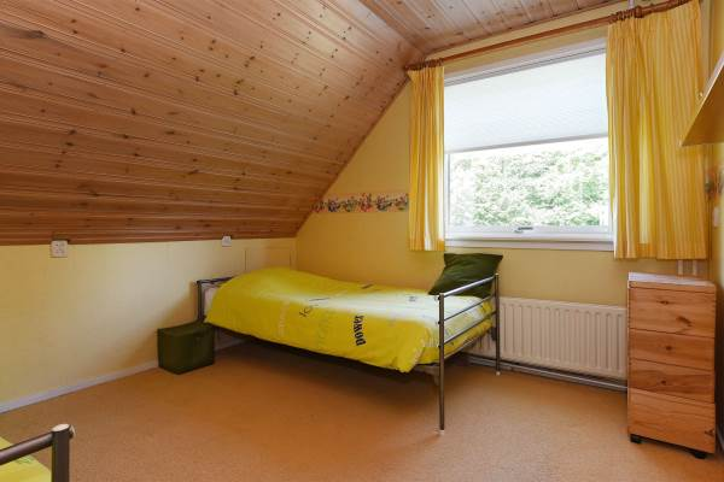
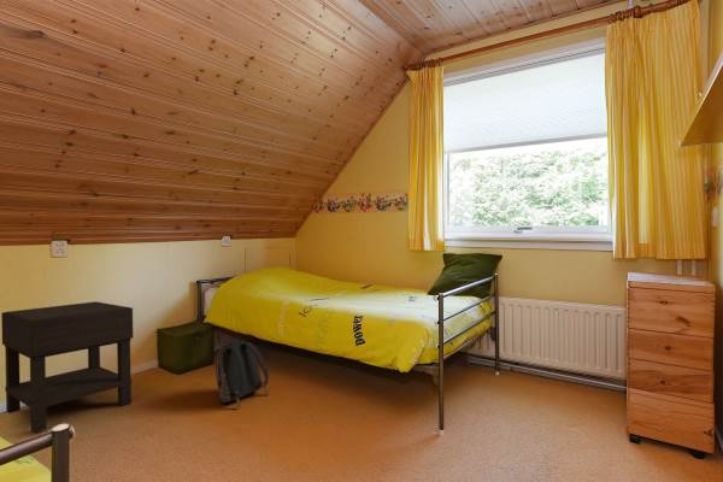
+ nightstand [0,300,134,434]
+ backpack [214,335,270,408]
